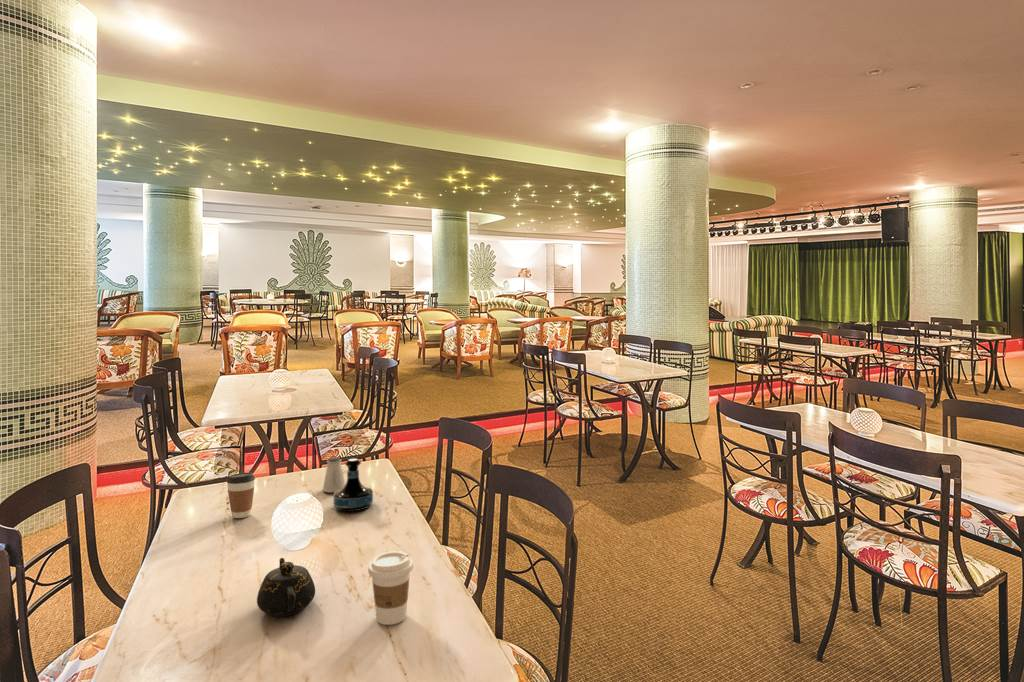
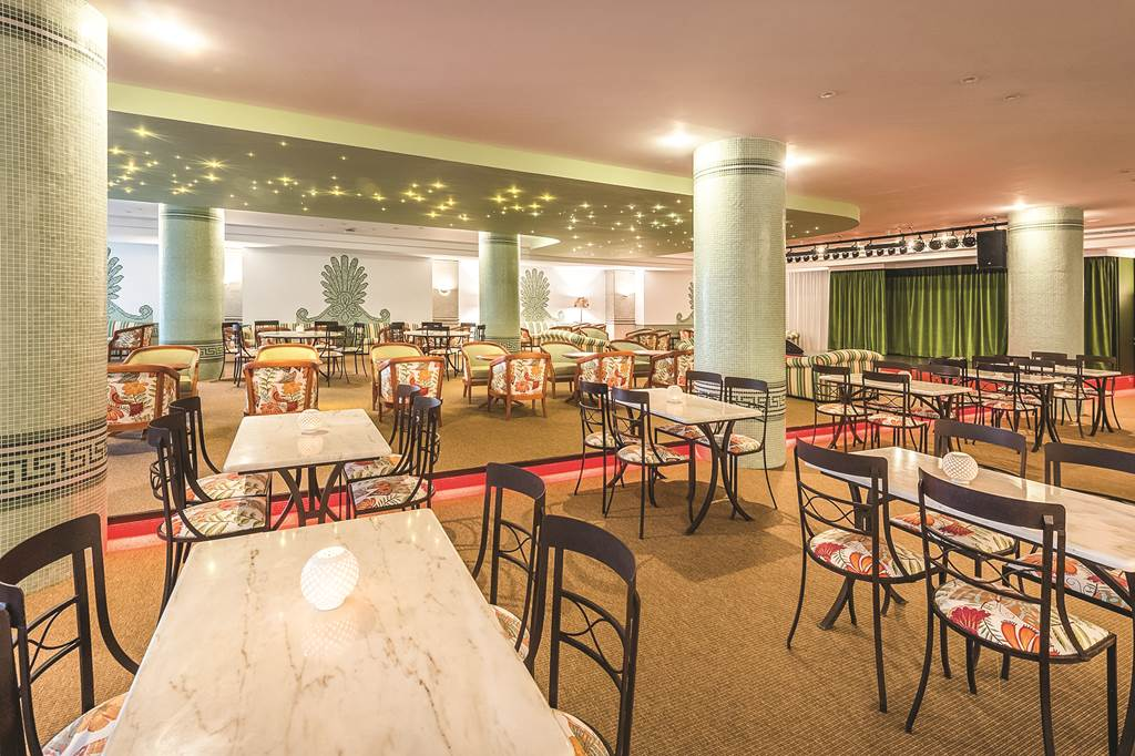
- coffee cup [367,550,414,626]
- teapot [256,557,316,618]
- coffee cup [226,472,256,519]
- saltshaker [321,456,346,493]
- tequila bottle [332,458,374,512]
